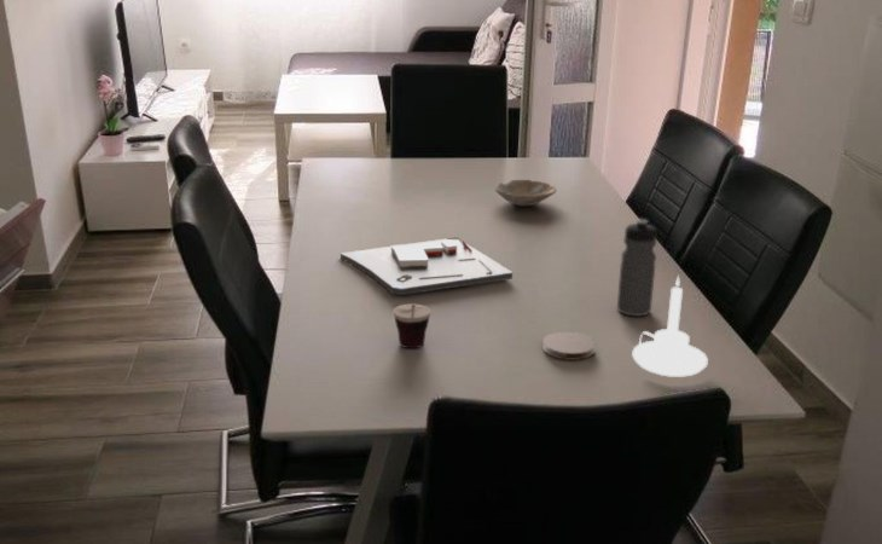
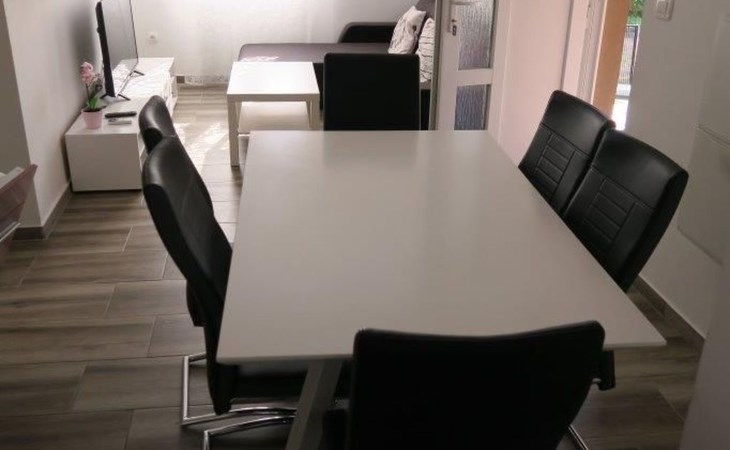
- board game [340,237,513,296]
- candle holder [631,274,709,378]
- coaster [541,330,596,361]
- water bottle [616,218,658,318]
- cup [393,302,431,349]
- bowl [494,179,557,207]
